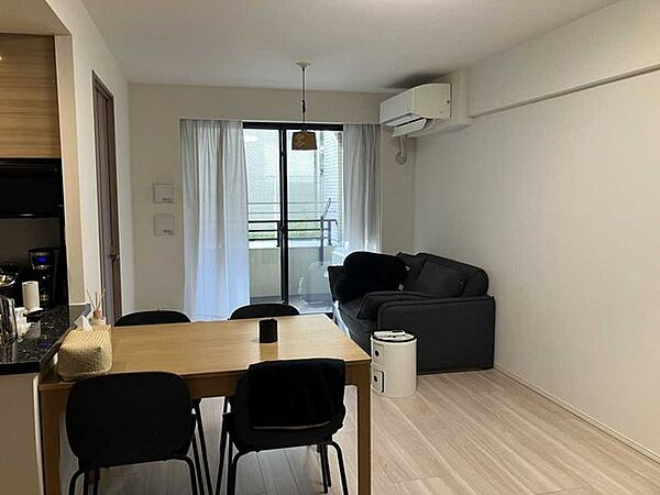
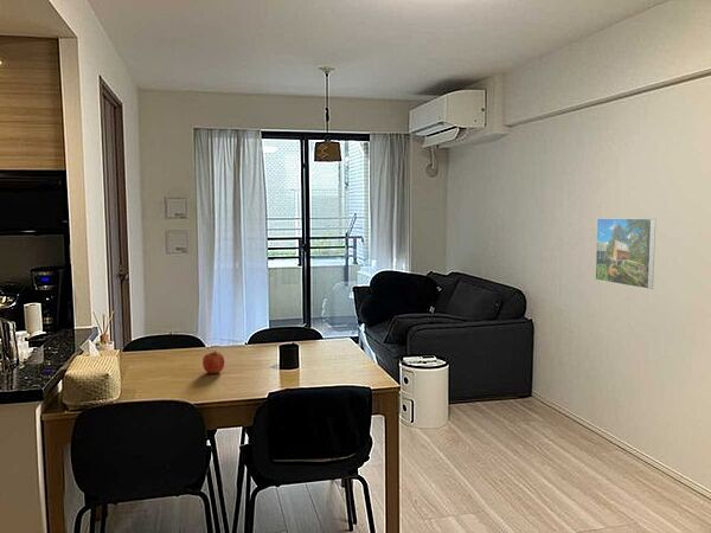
+ fruit [201,349,225,374]
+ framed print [594,217,656,290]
